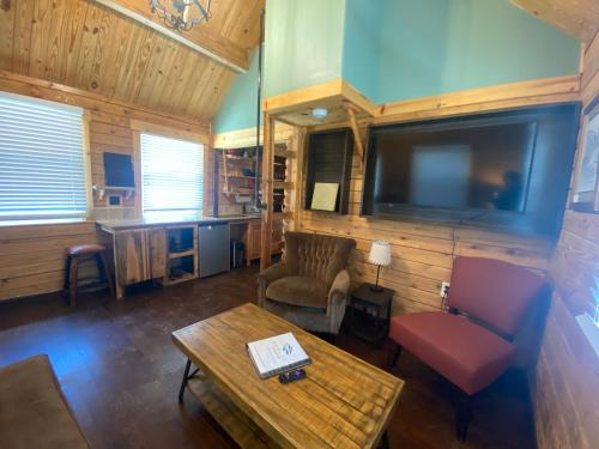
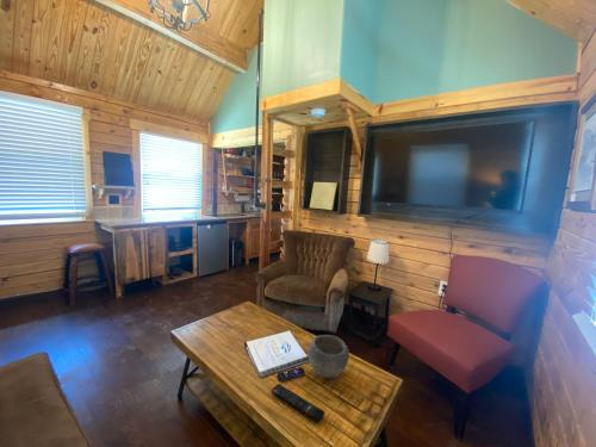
+ remote control [271,383,327,424]
+ bowl [306,334,350,379]
